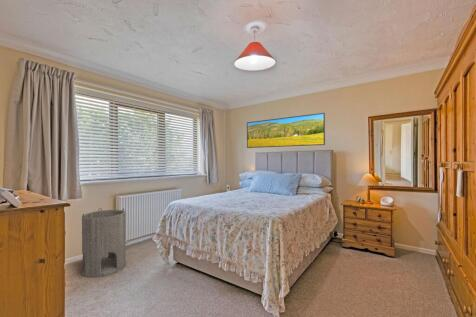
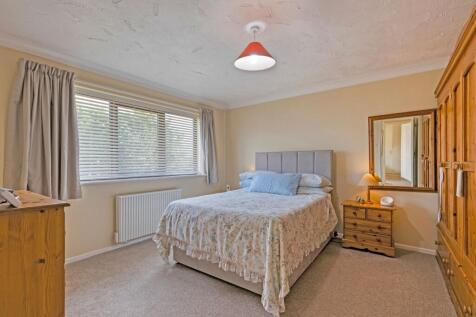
- cylinder [81,207,127,279]
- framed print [246,112,326,149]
